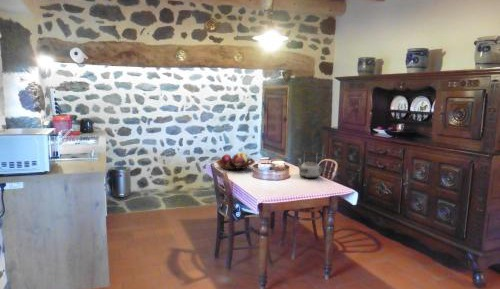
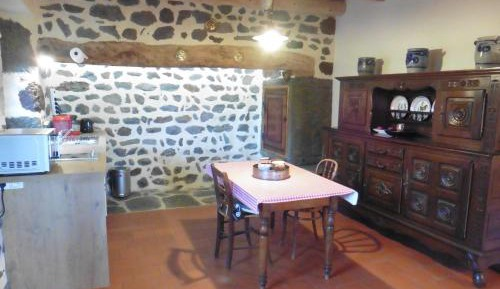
- kettle [297,150,322,179]
- fruit basket [215,151,256,171]
